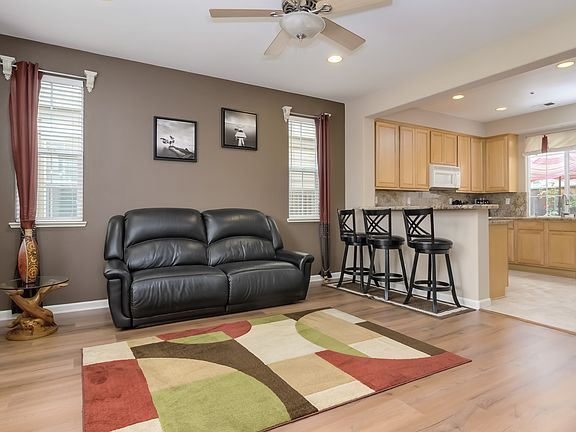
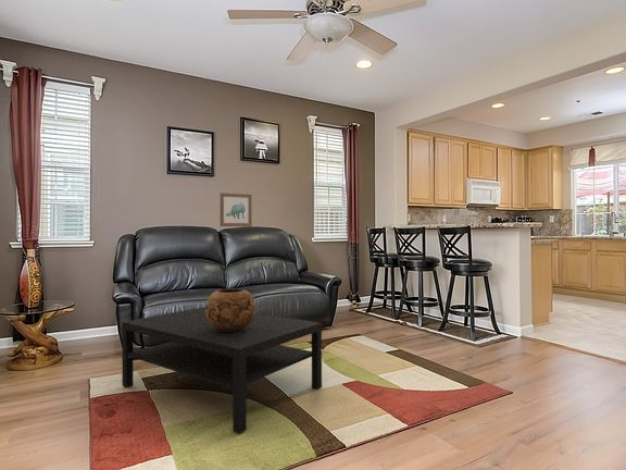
+ wall art [220,193,253,227]
+ coffee table [122,306,323,434]
+ decorative bowl [205,287,256,332]
